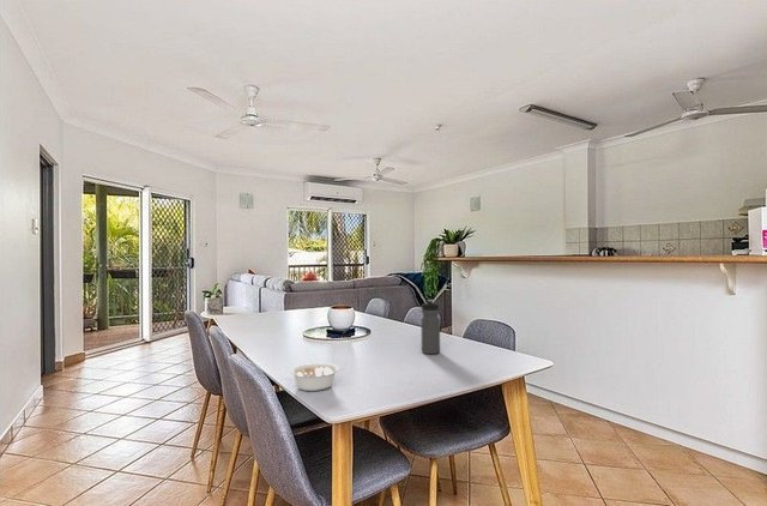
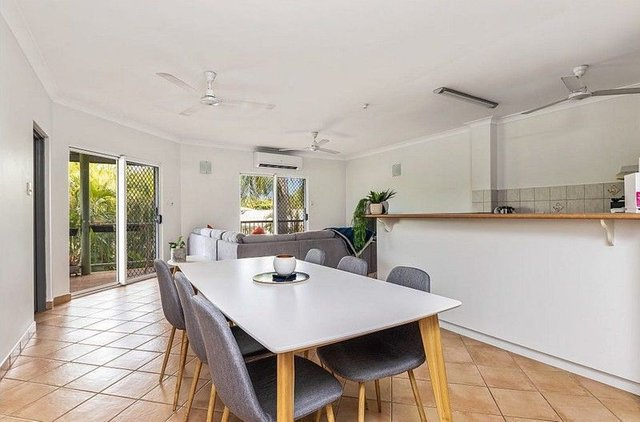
- legume [289,362,345,392]
- water bottle [419,299,441,355]
